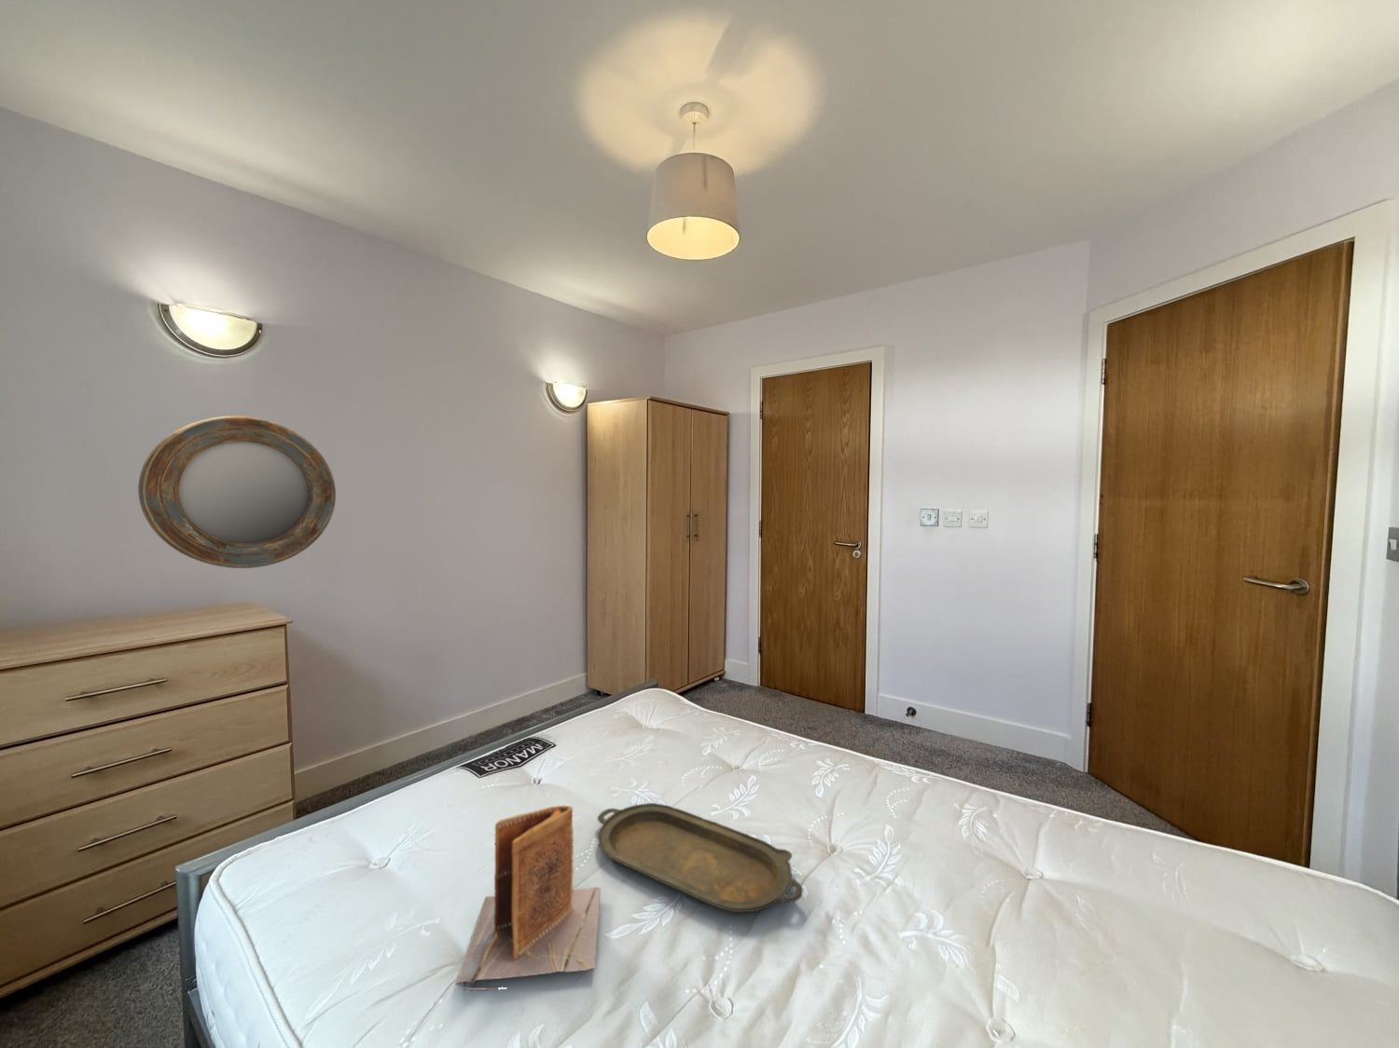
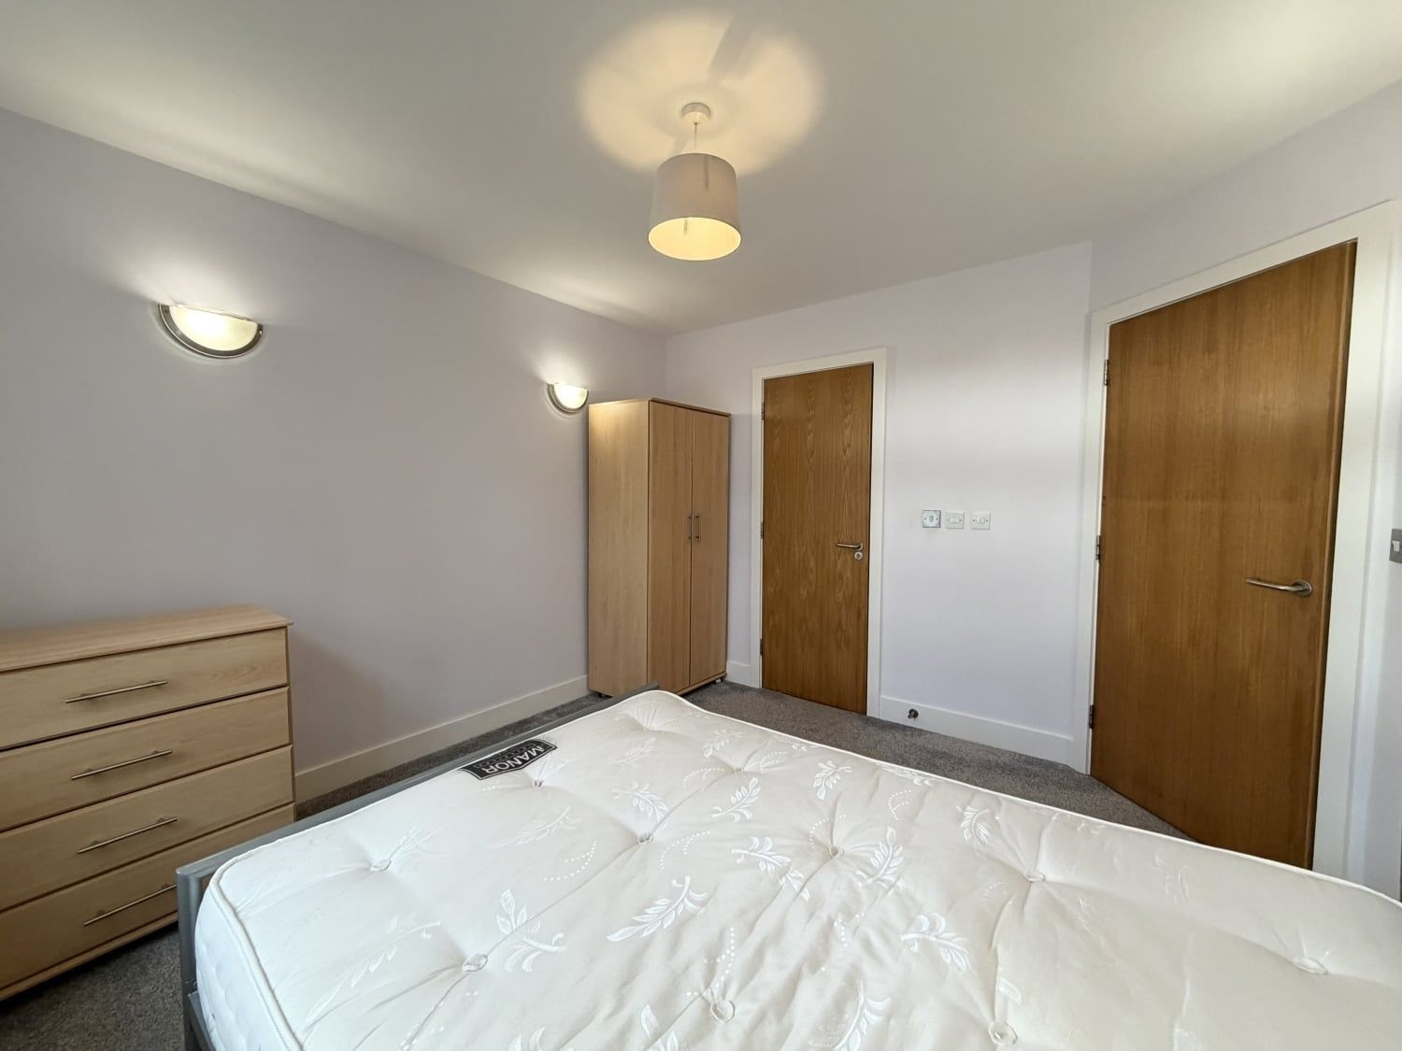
- serving tray [597,803,804,913]
- home mirror [137,415,337,569]
- book [454,804,601,991]
